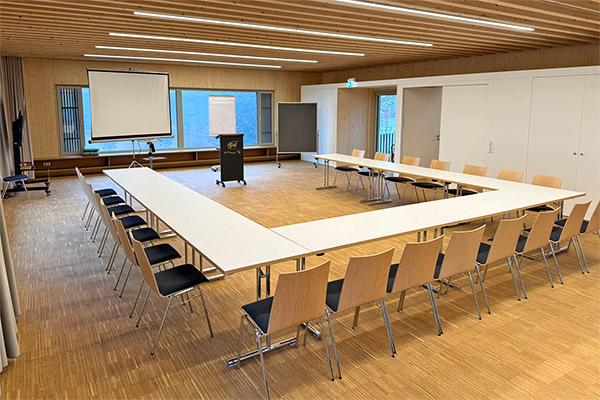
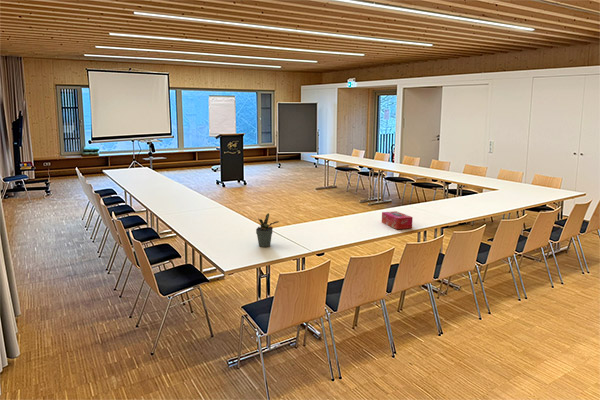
+ tissue box [381,210,414,230]
+ potted plant [255,212,280,248]
